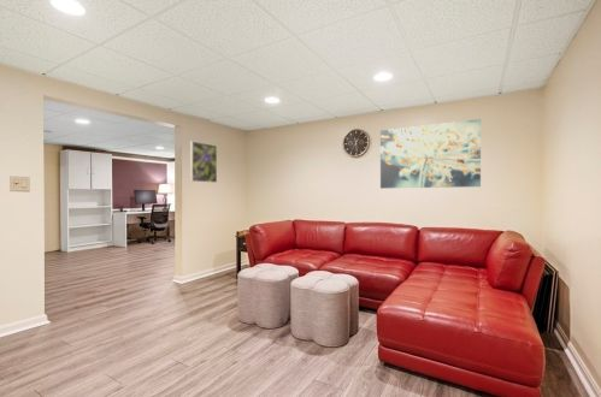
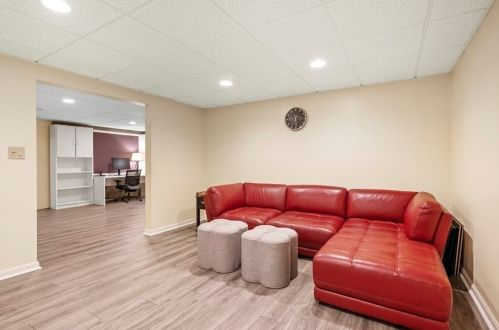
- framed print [189,140,218,184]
- wall art [379,118,482,190]
